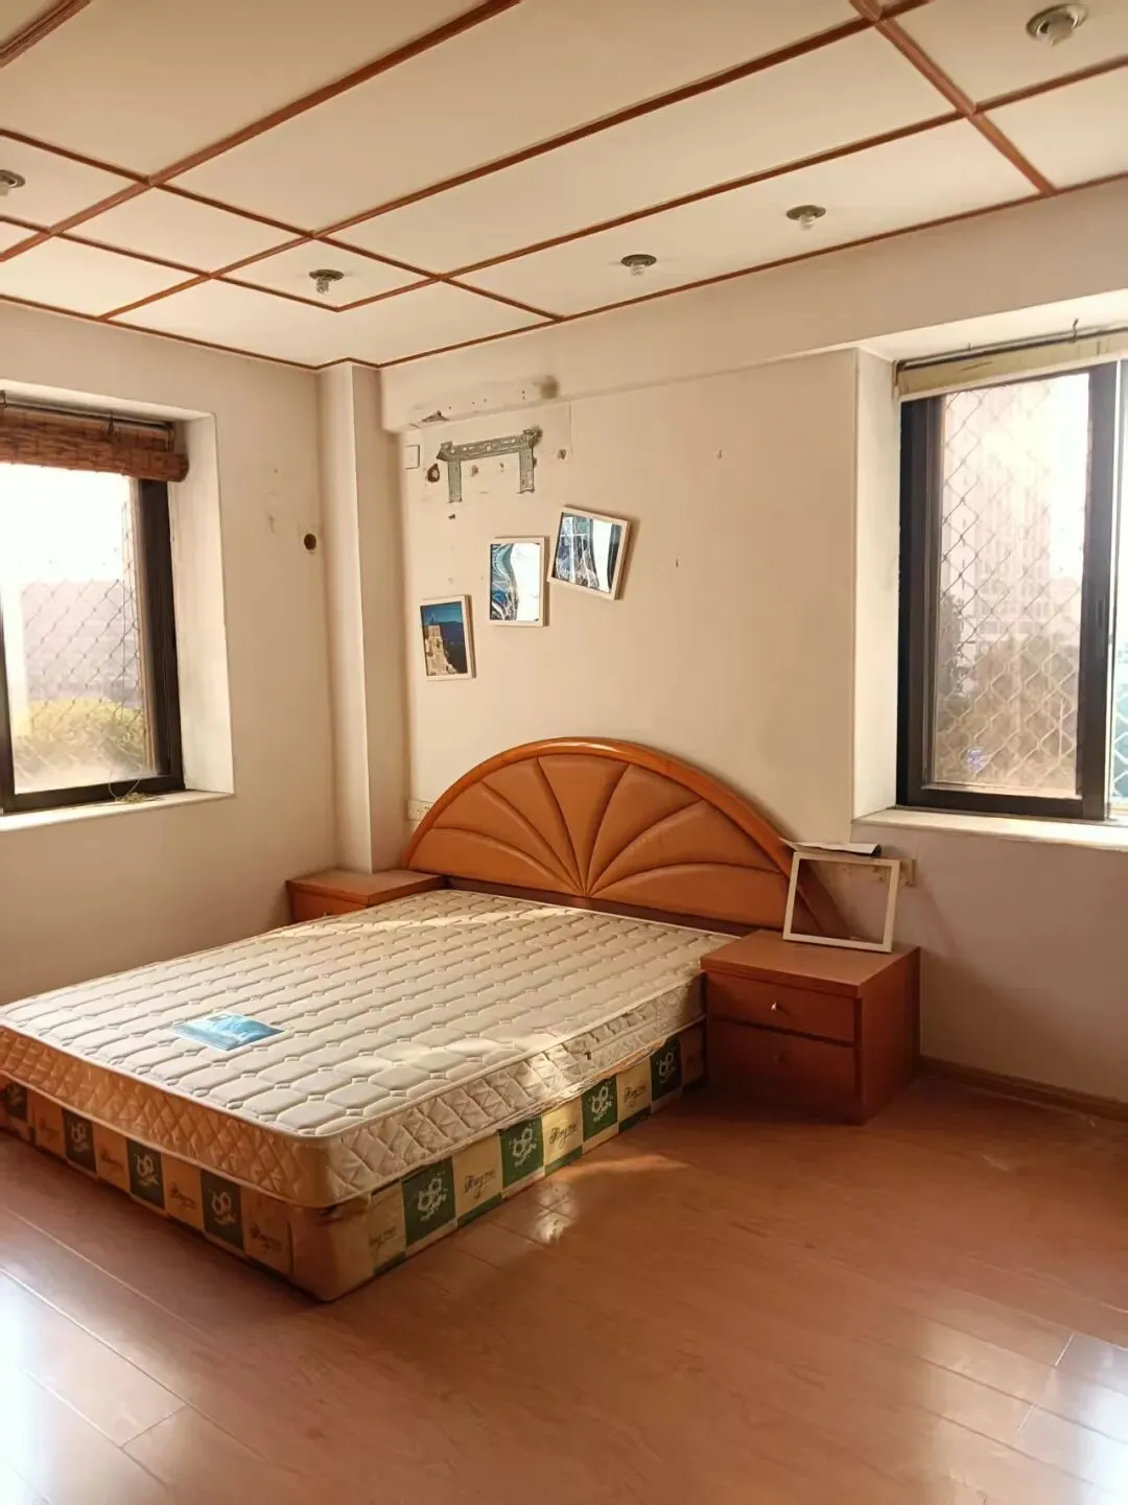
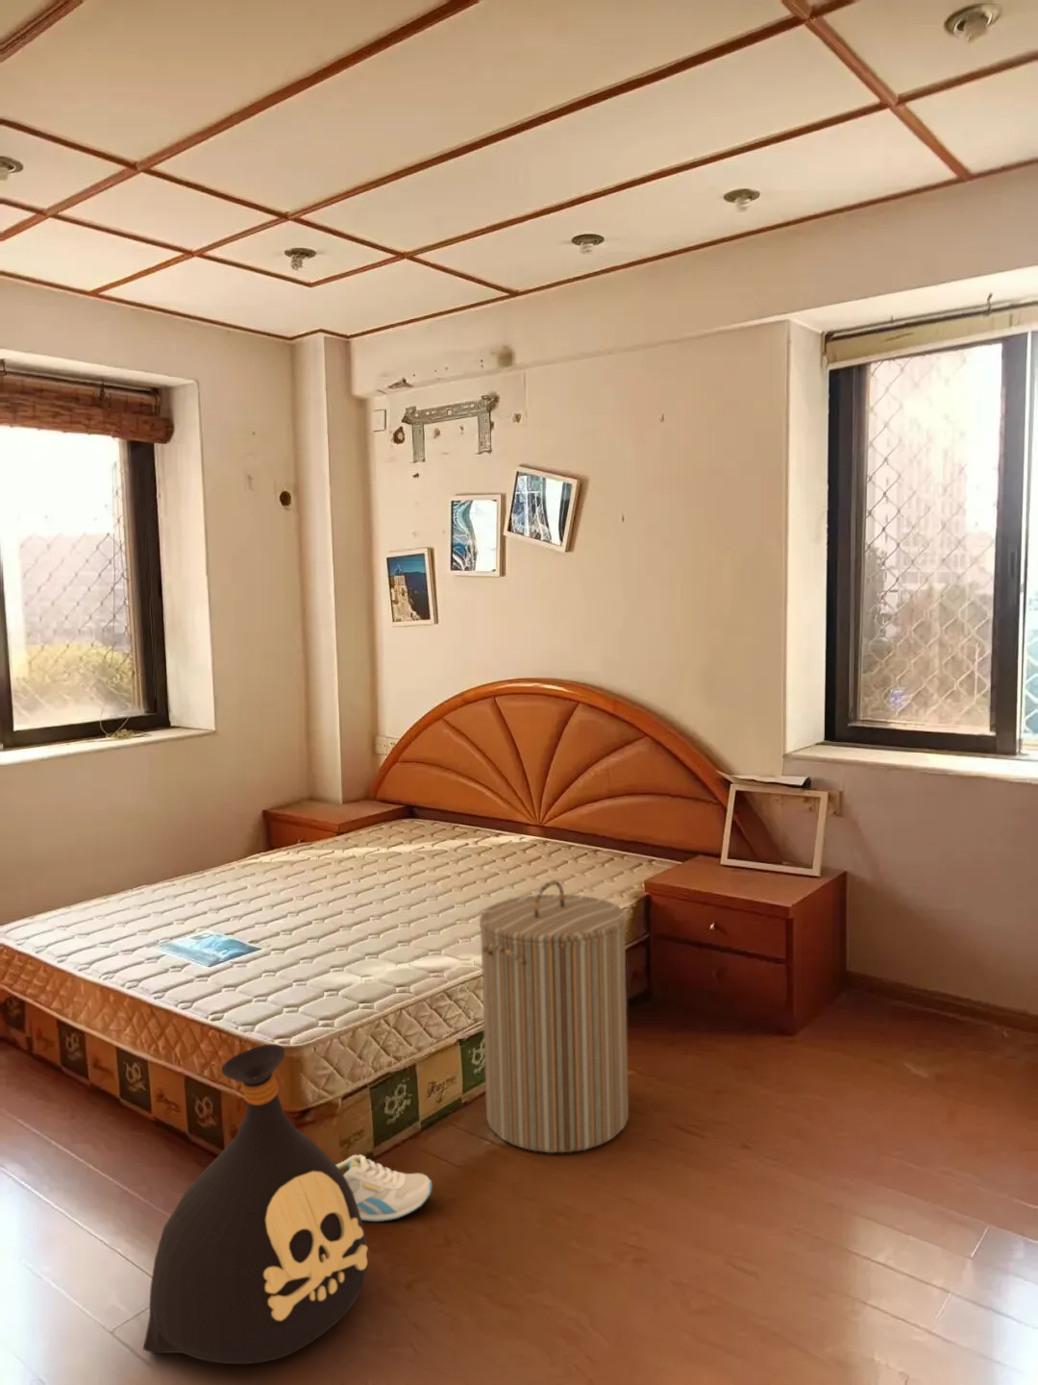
+ bag [142,1043,369,1364]
+ laundry hamper [479,879,629,1154]
+ sneaker [336,1154,434,1223]
